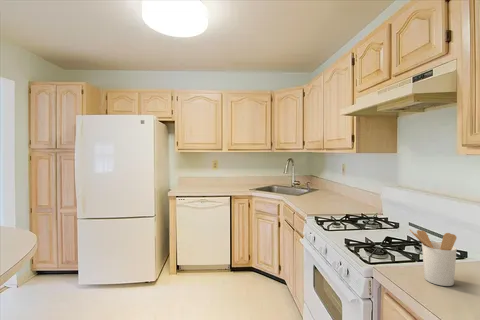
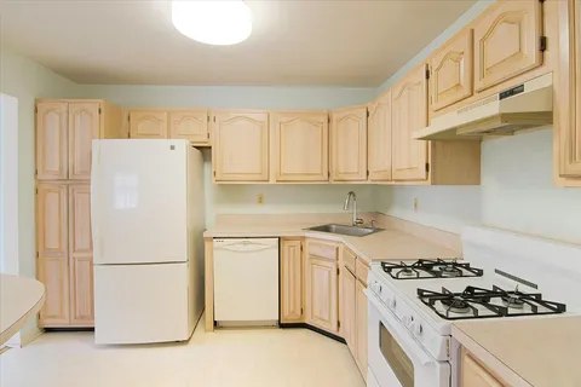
- utensil holder [408,228,458,287]
